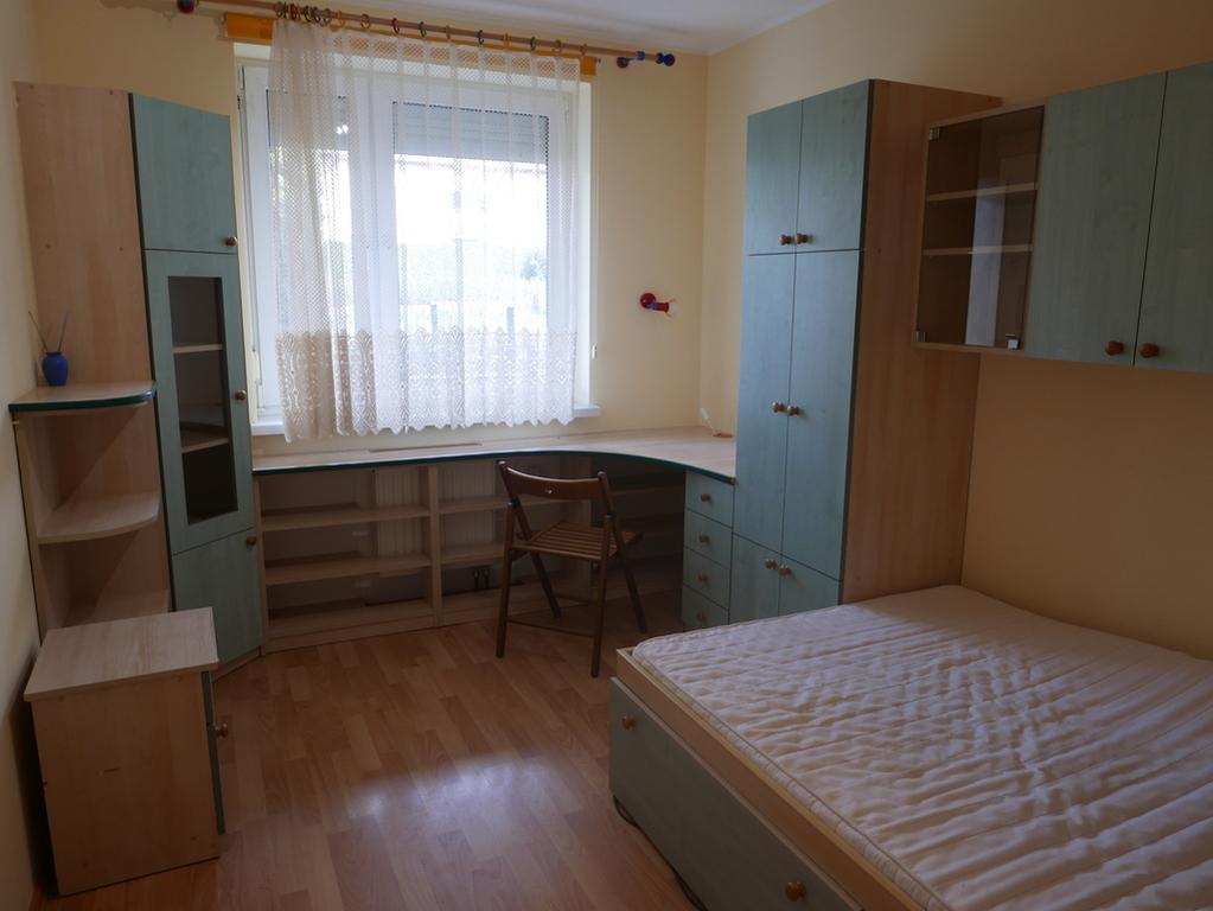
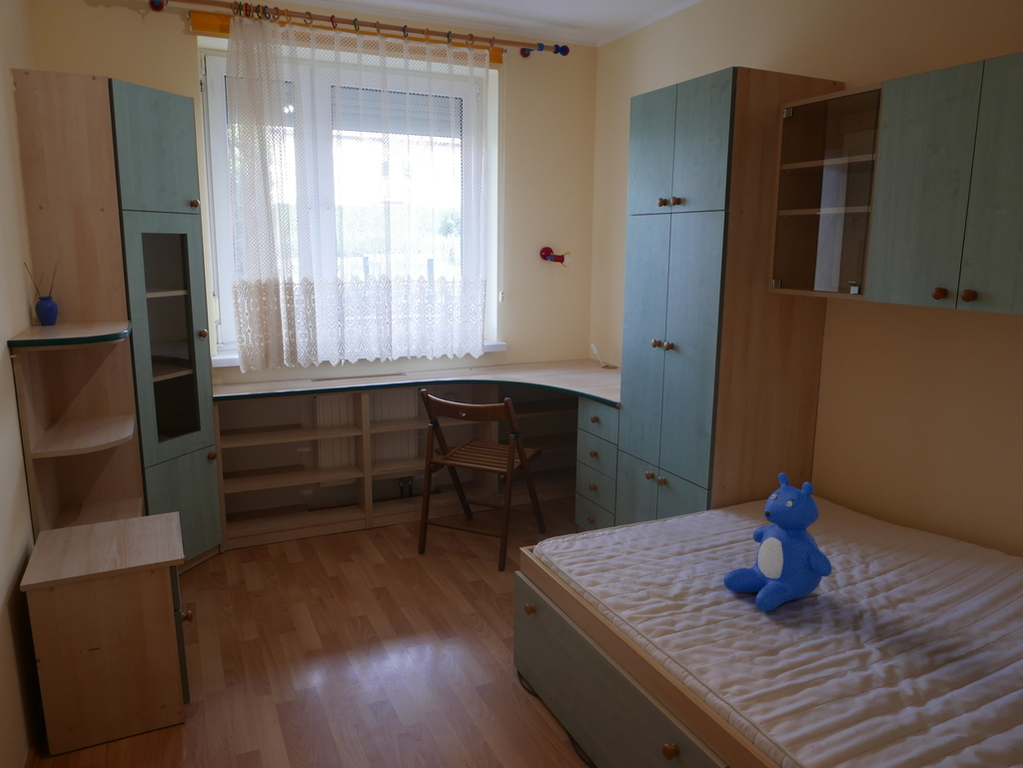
+ teddy bear [723,471,833,613]
